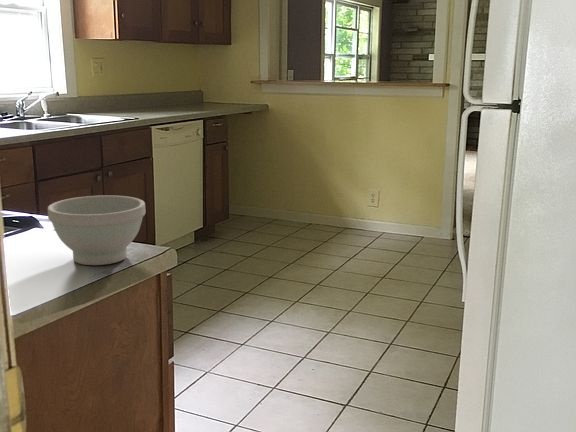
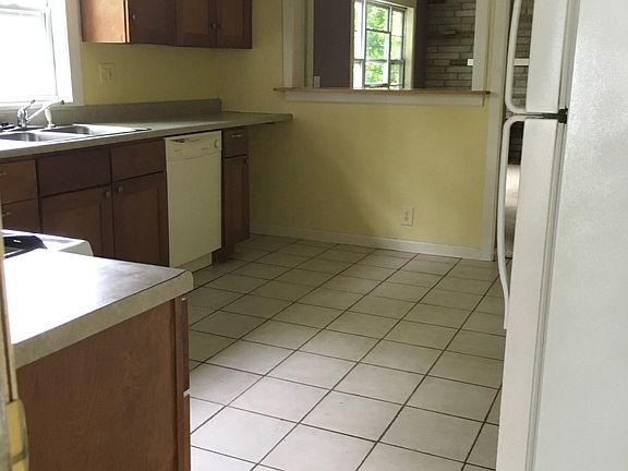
- bowl [47,195,147,266]
